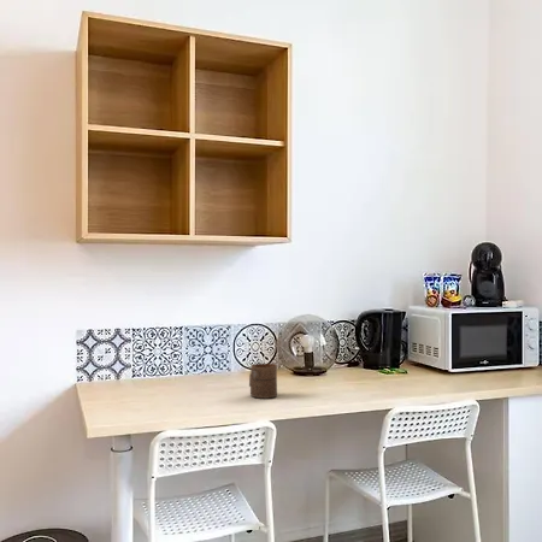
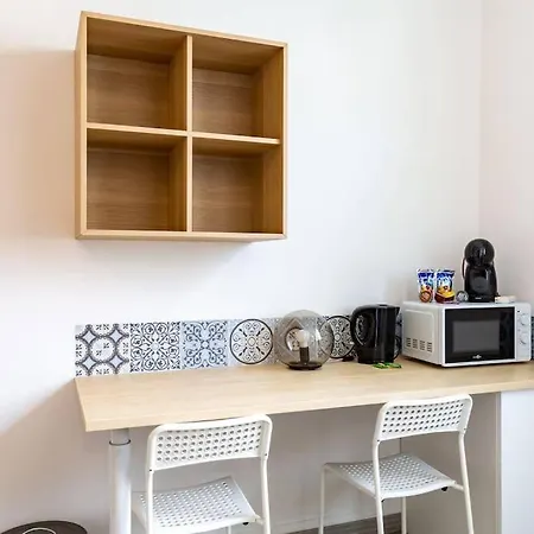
- cup [248,363,278,400]
